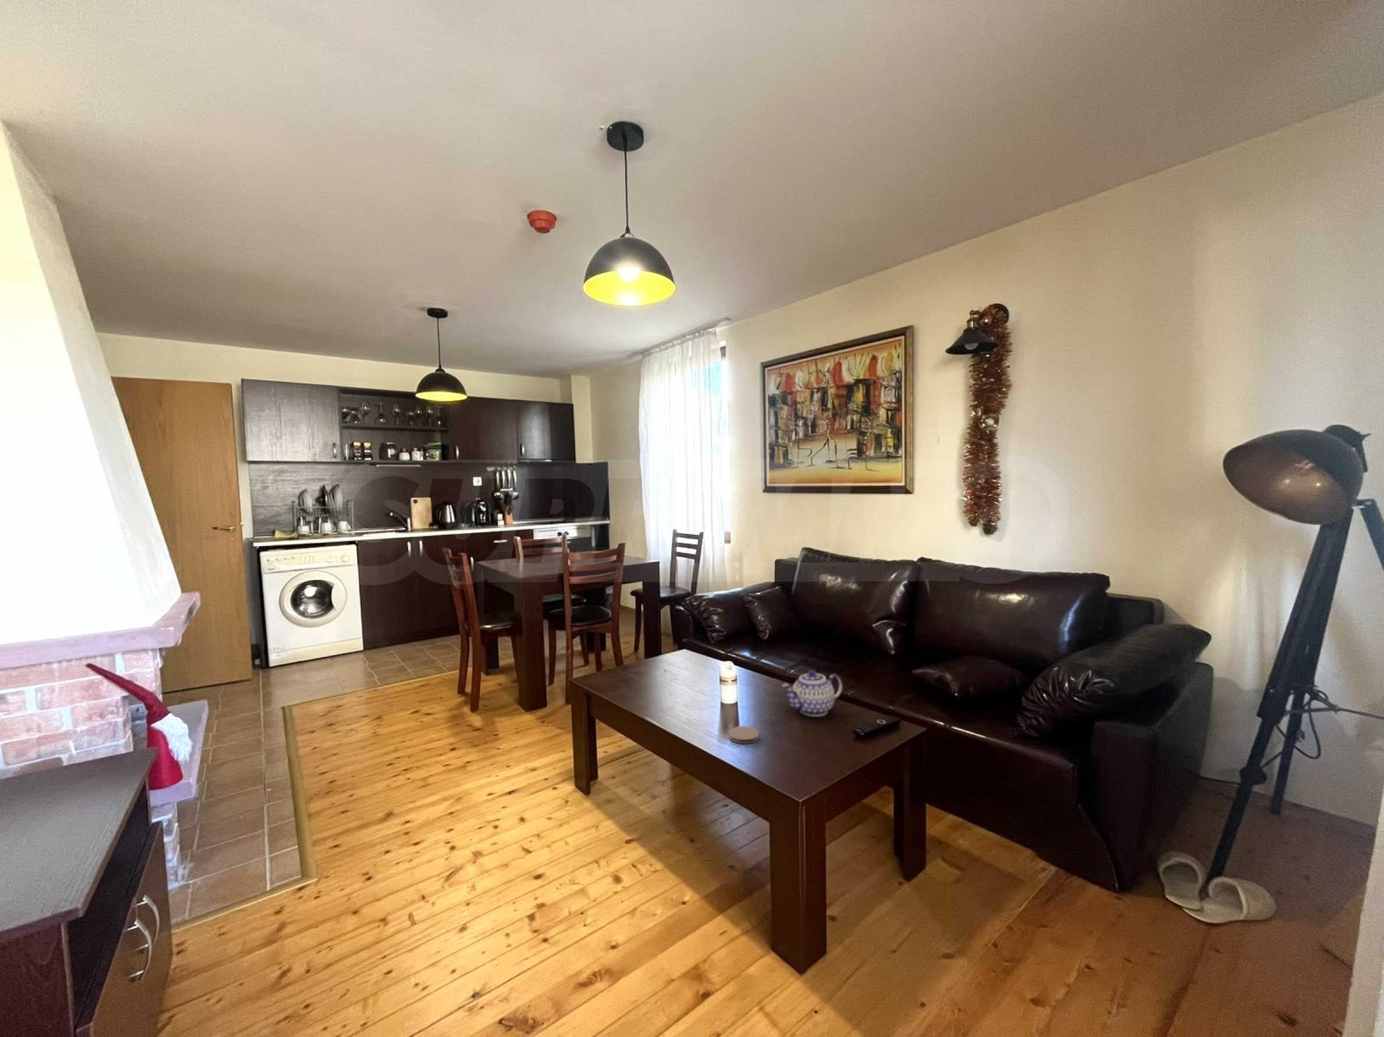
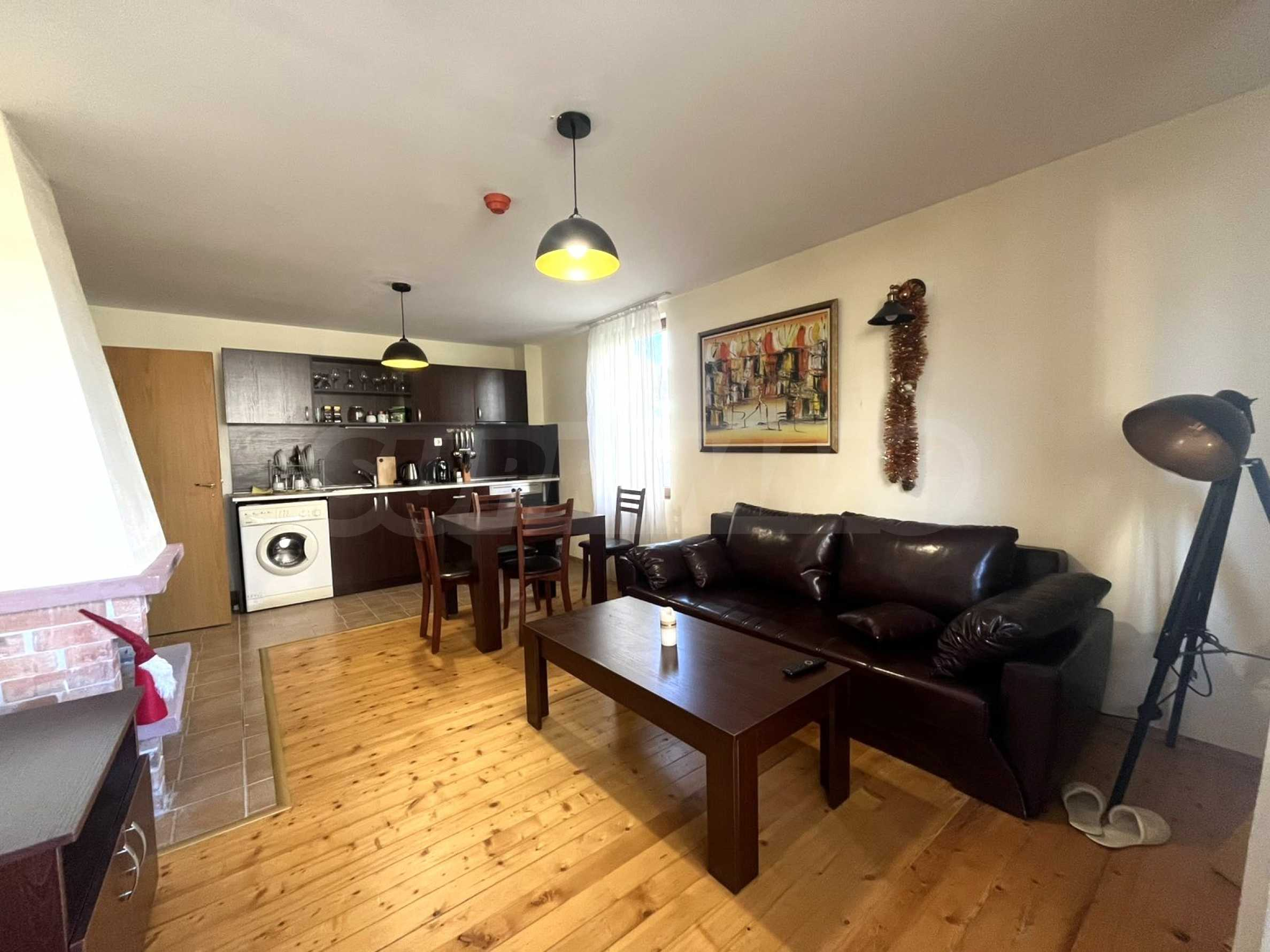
- coaster [728,725,760,744]
- teapot [781,669,843,717]
